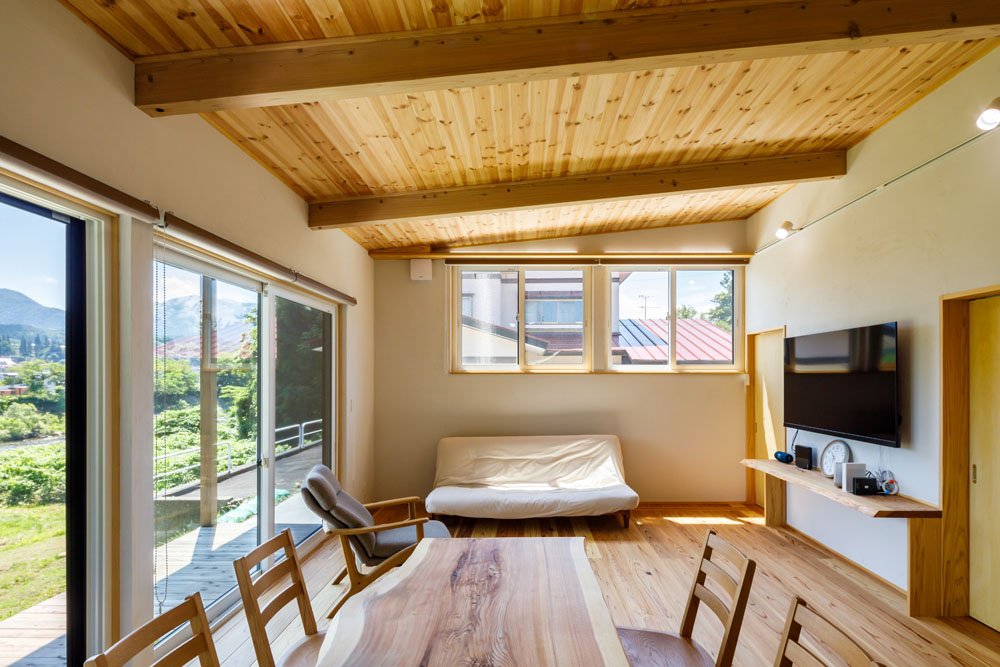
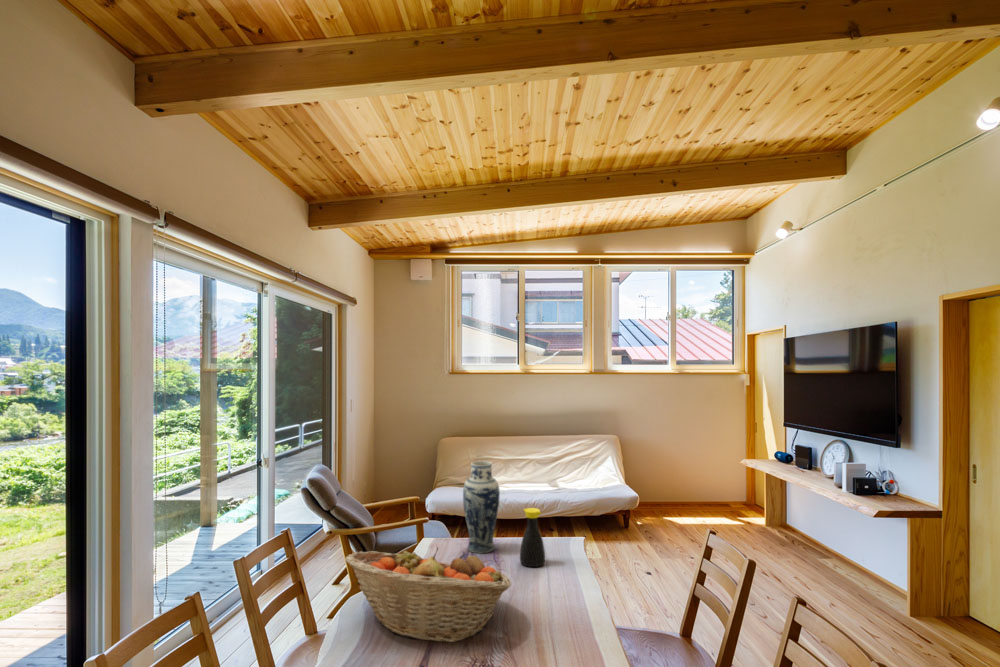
+ fruit basket [344,546,512,643]
+ bottle [519,507,546,568]
+ vase [462,459,501,555]
